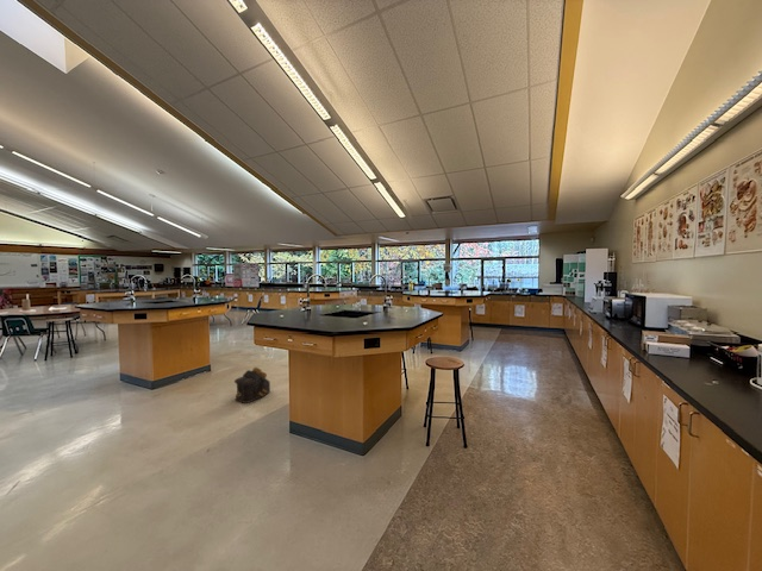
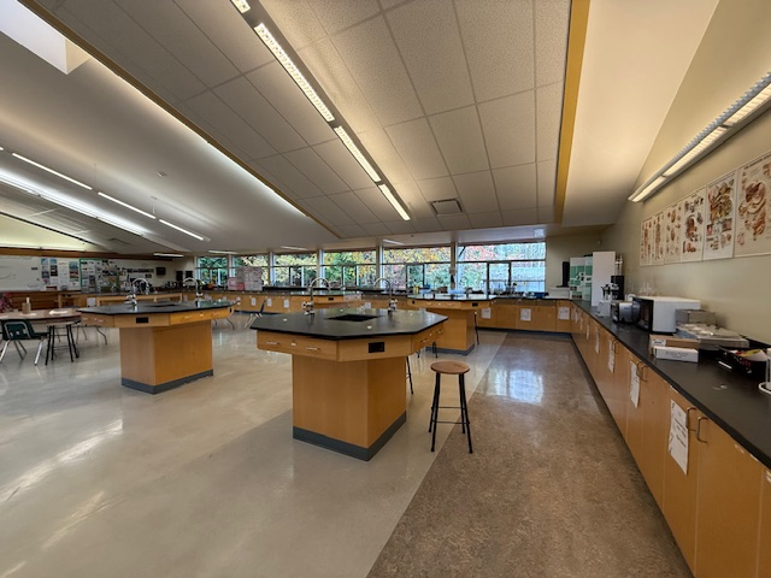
- backpack [233,366,271,404]
